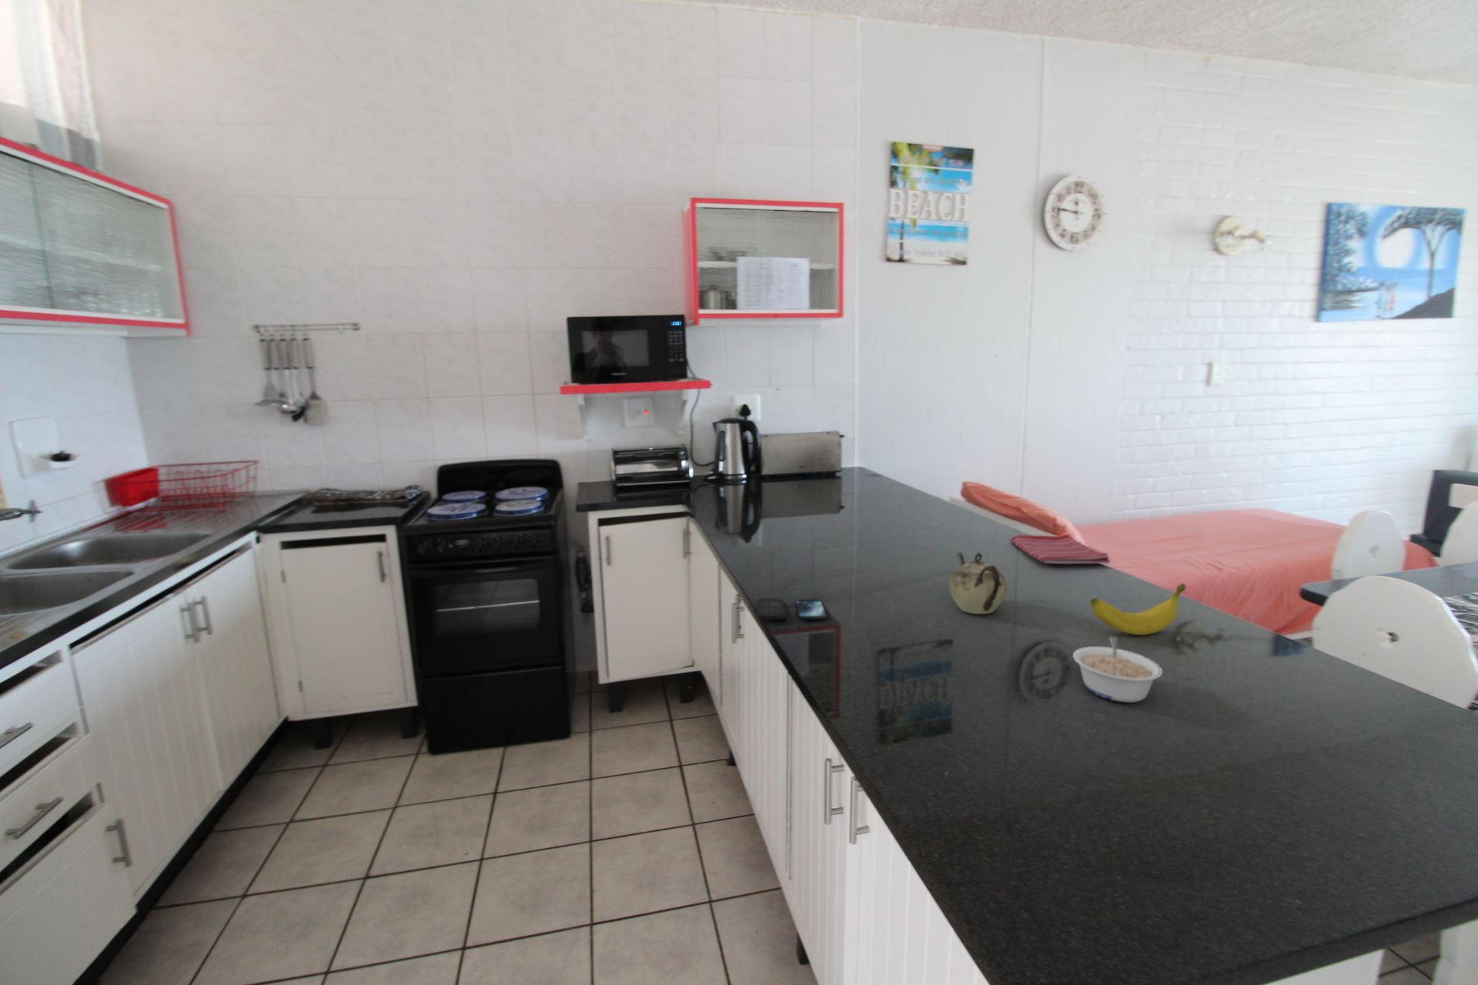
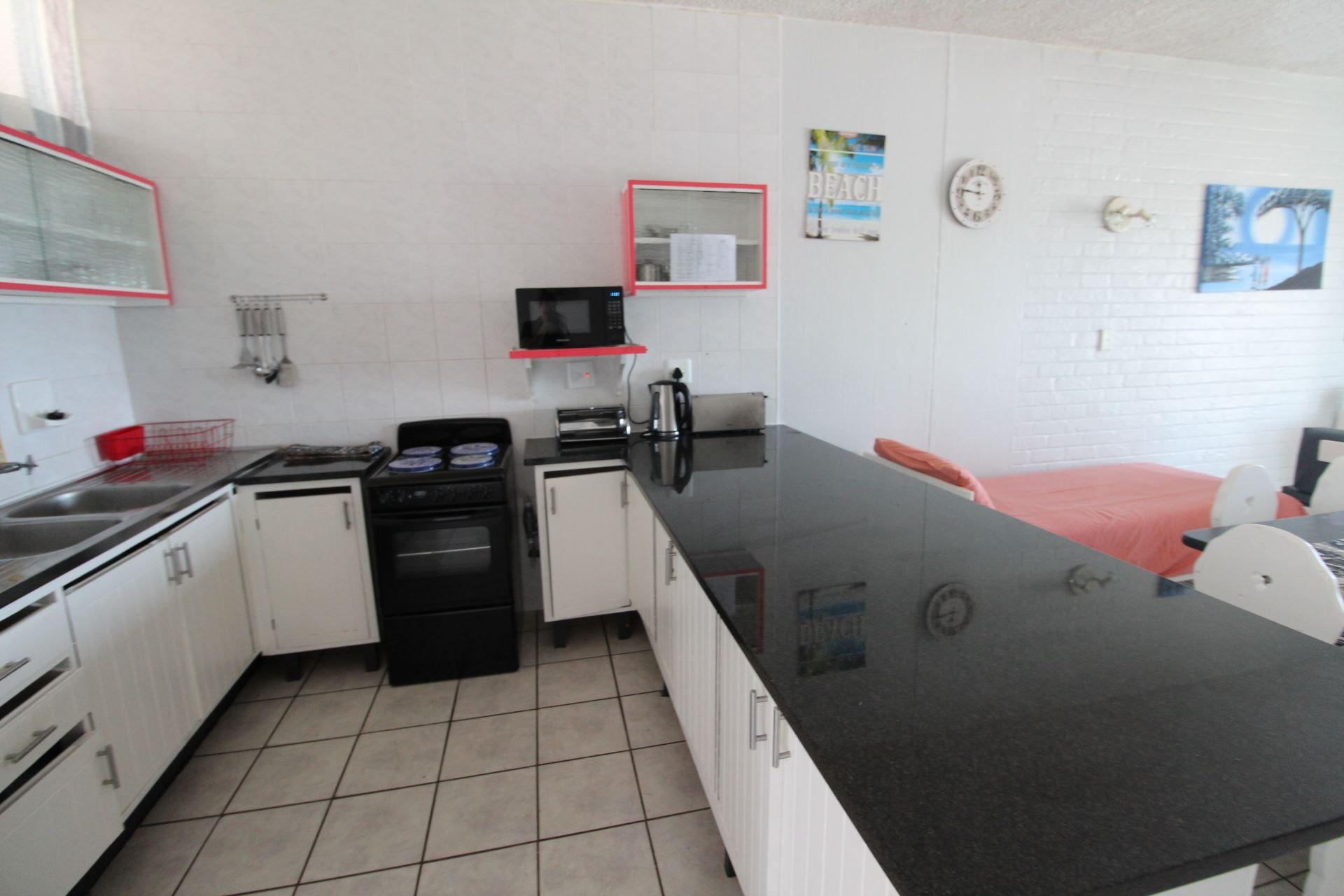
- smartphone [755,597,828,620]
- teapot [948,552,1007,615]
- dish towel [1010,533,1111,565]
- legume [1072,635,1163,704]
- banana [1090,583,1187,635]
